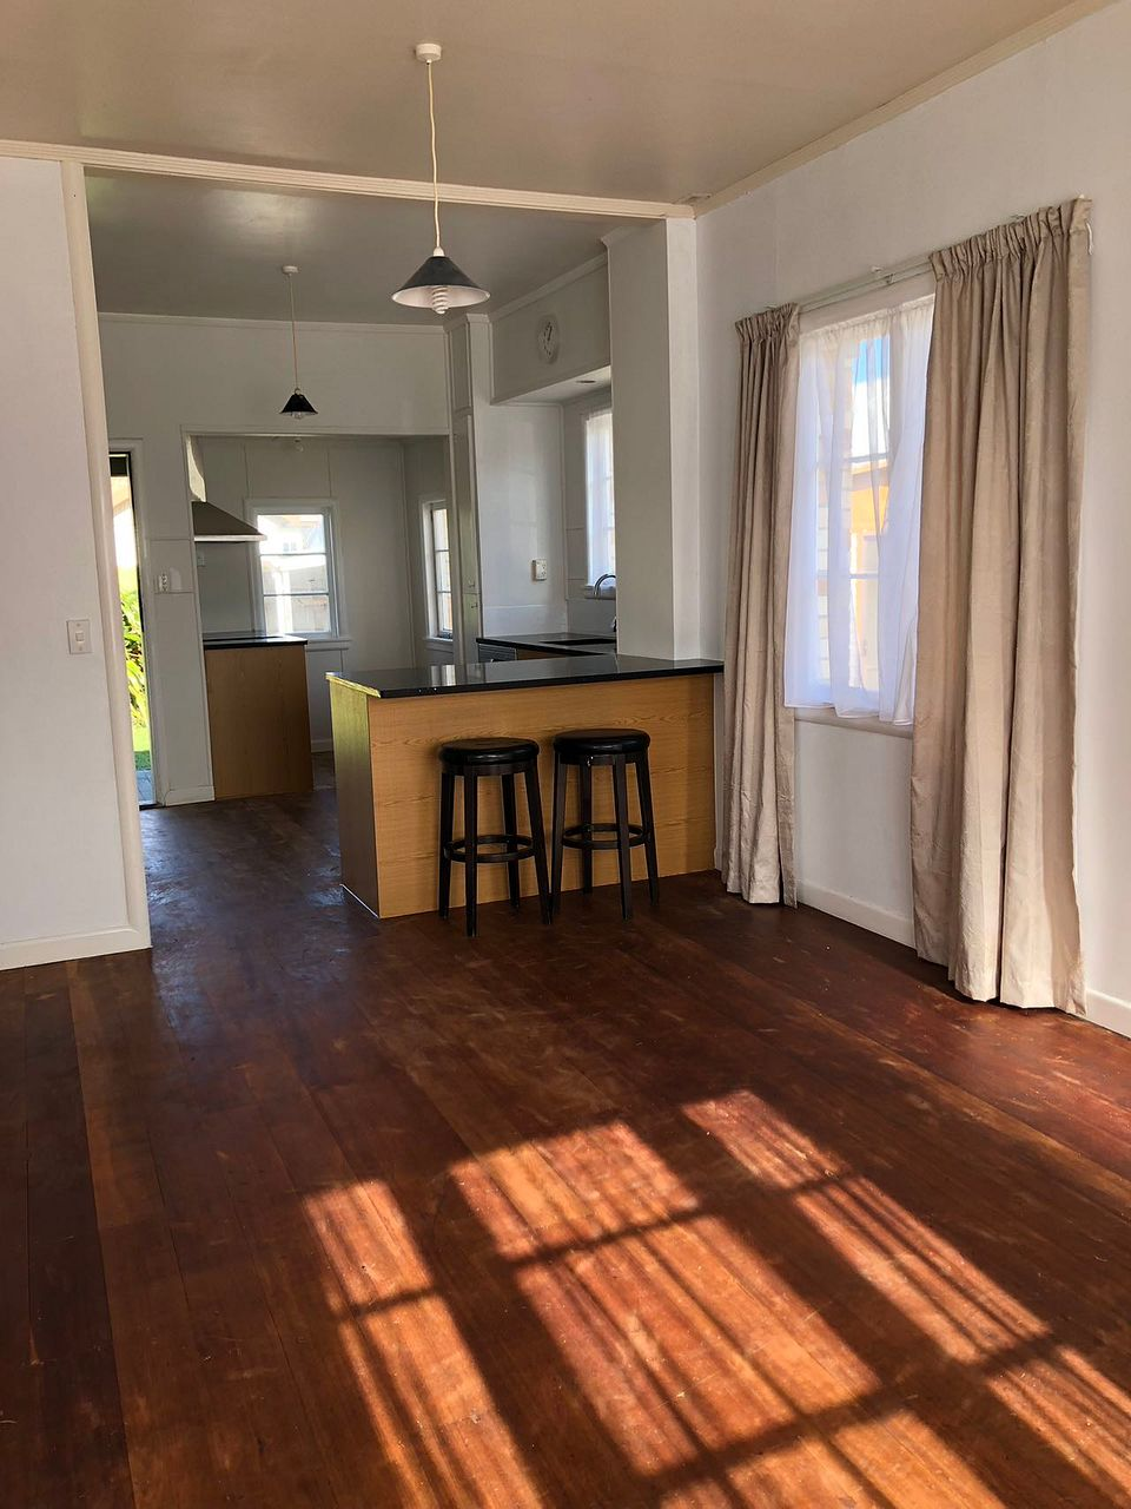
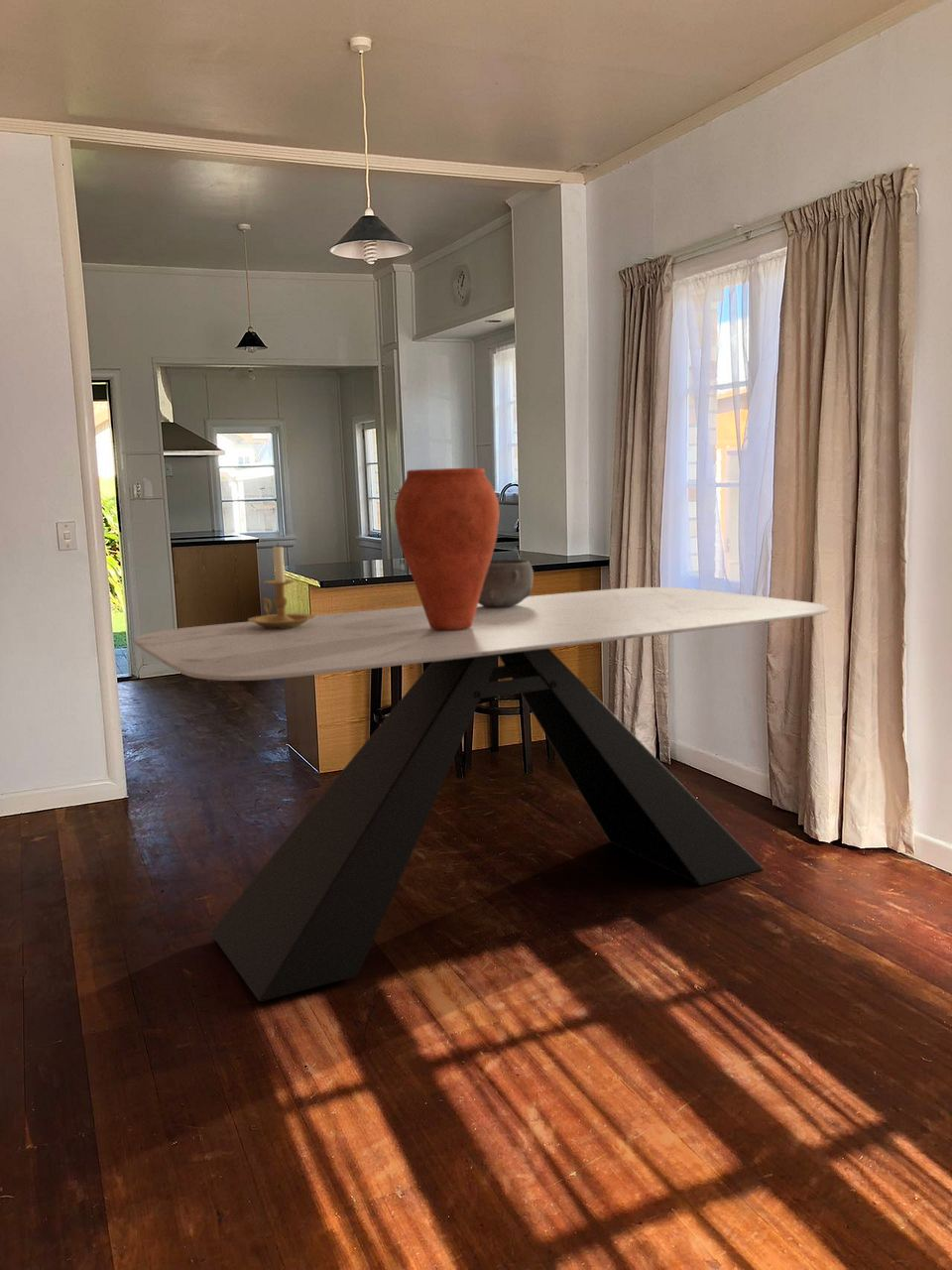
+ vase [394,467,501,630]
+ candle holder [247,542,315,628]
+ dining table [133,586,830,1003]
+ bowl [478,559,535,607]
